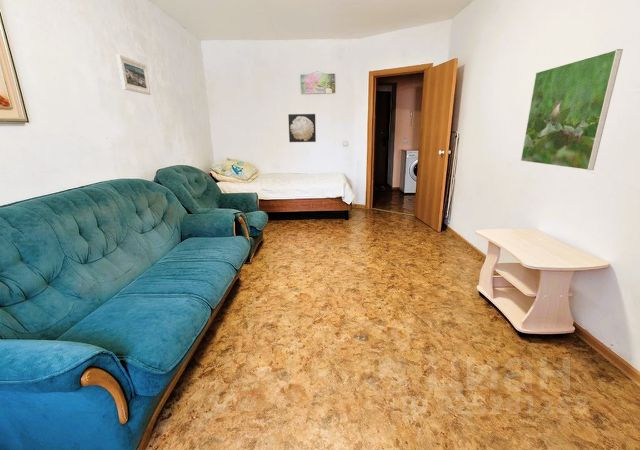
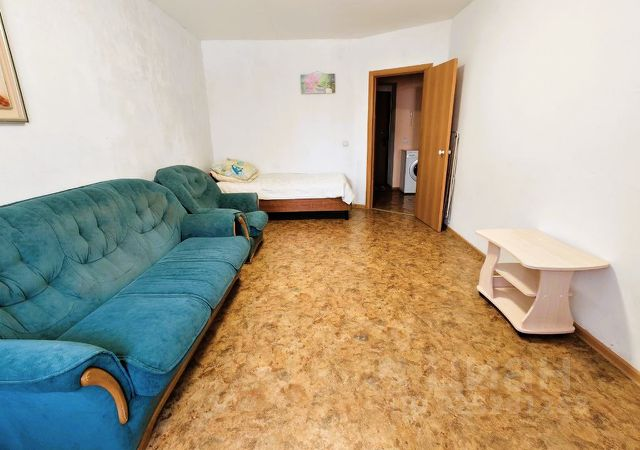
- wall art [287,113,317,143]
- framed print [520,48,624,171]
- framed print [116,53,152,96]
